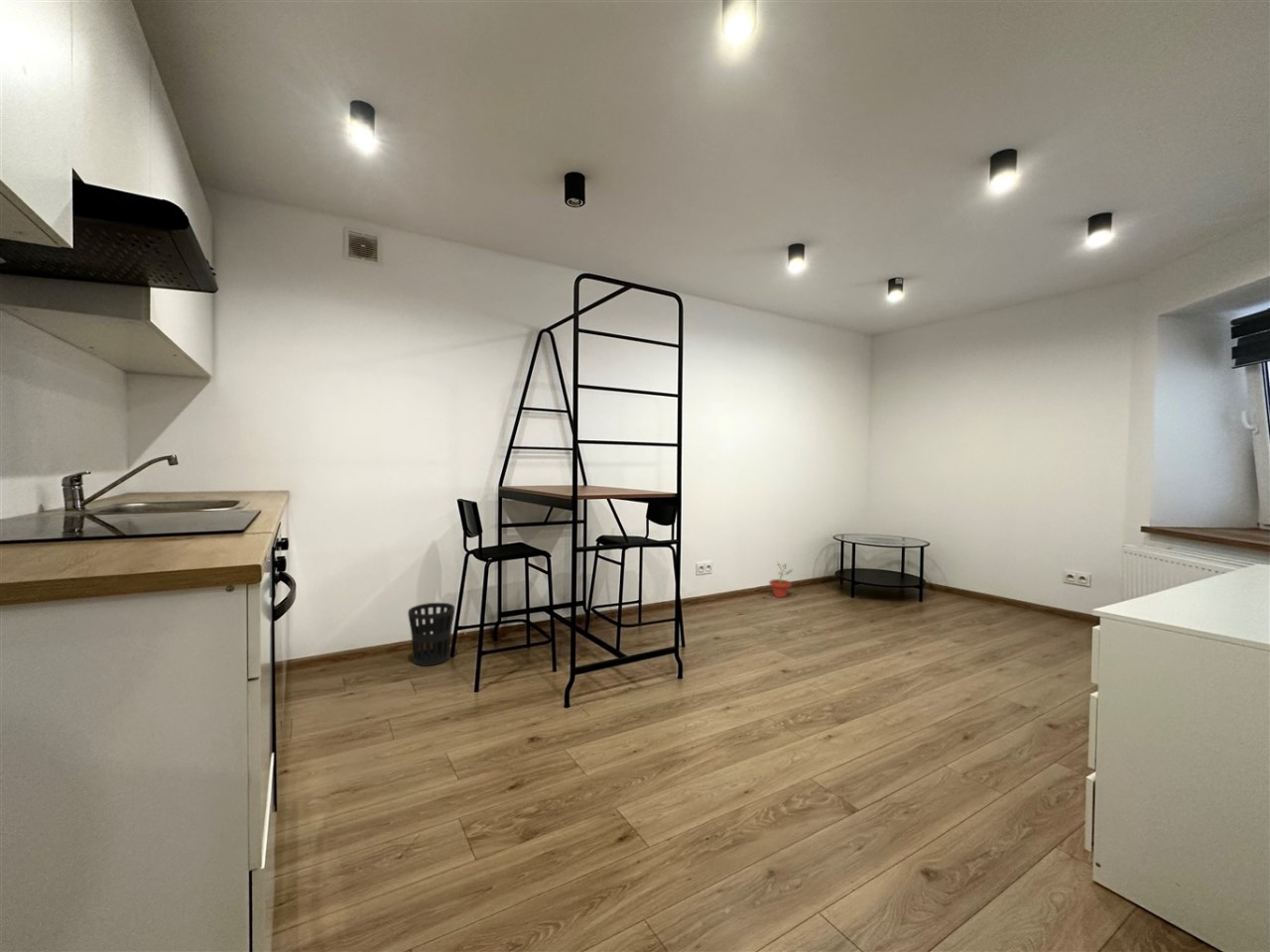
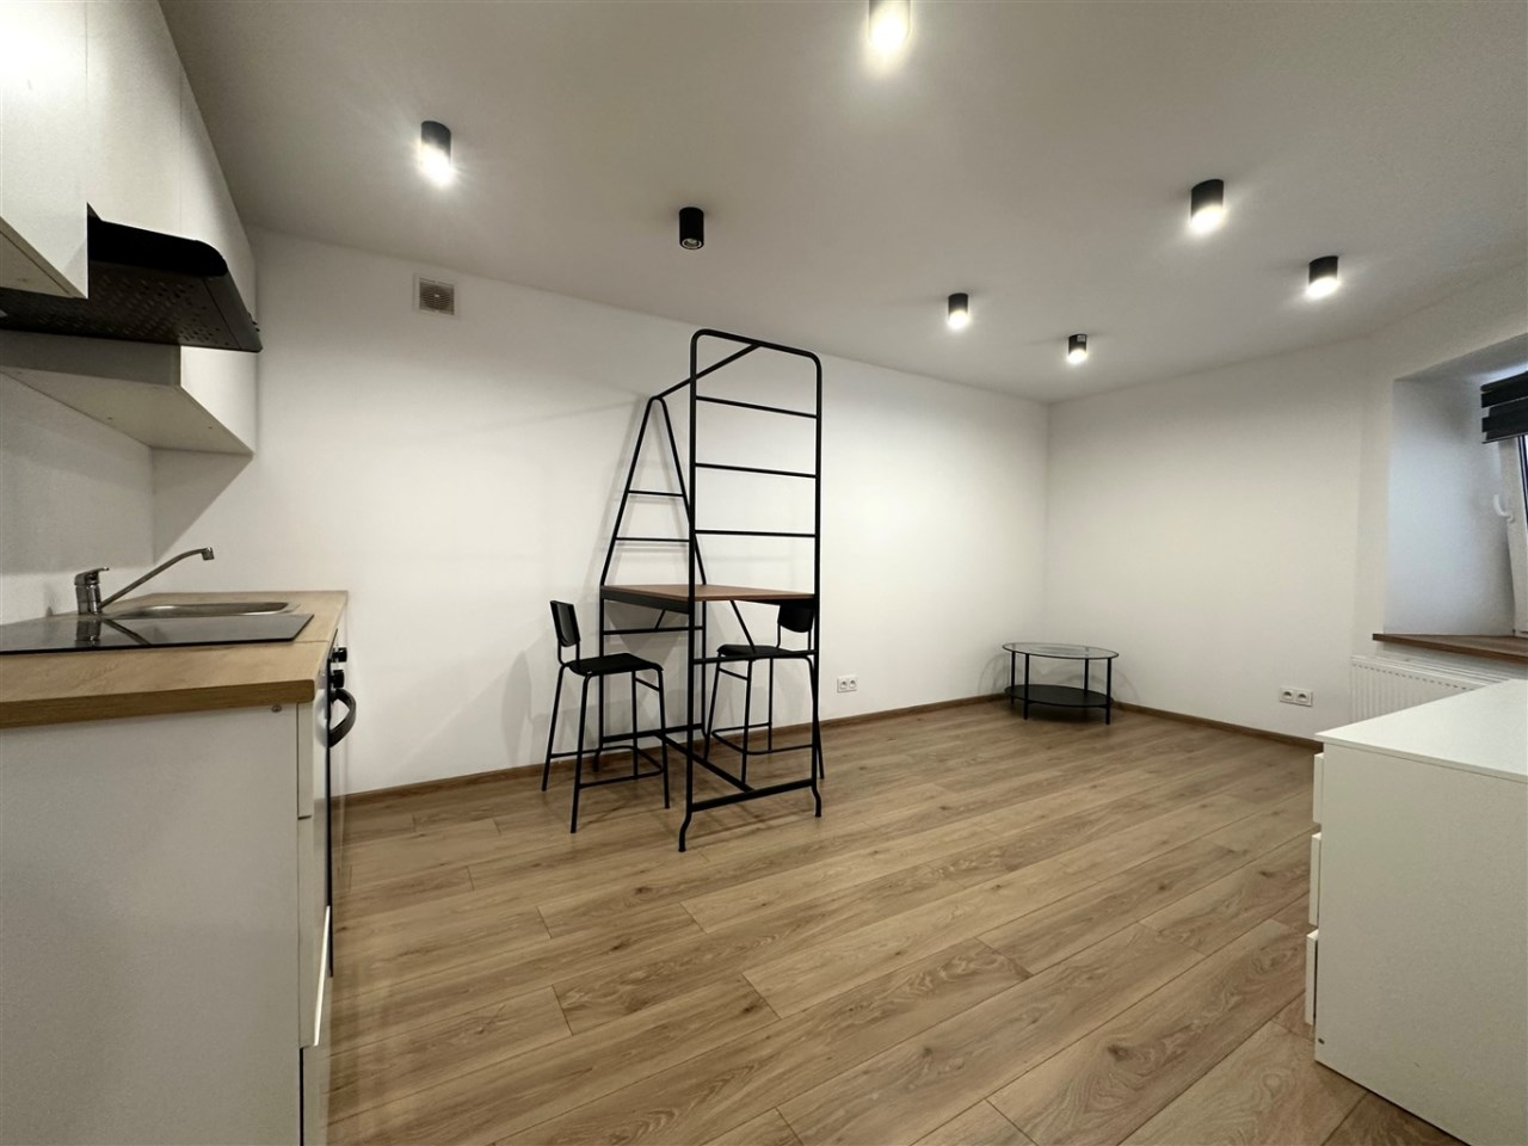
- wastebasket [407,602,455,667]
- potted plant [768,561,794,598]
